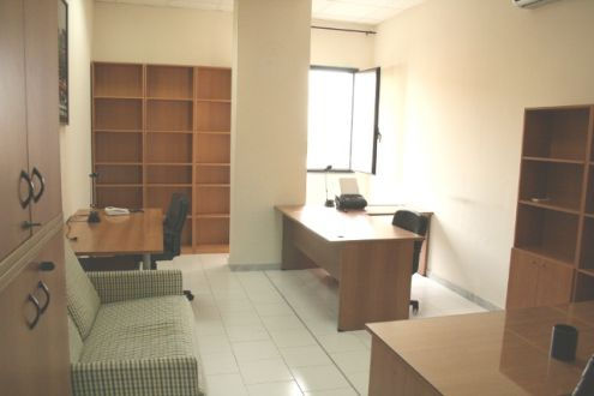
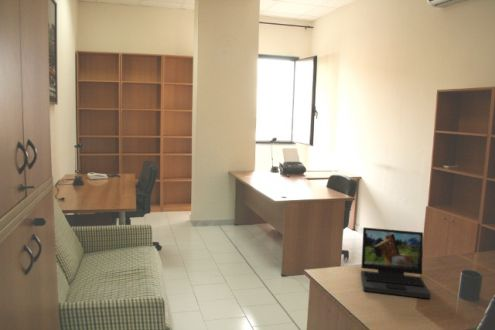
+ laptop [360,226,432,300]
